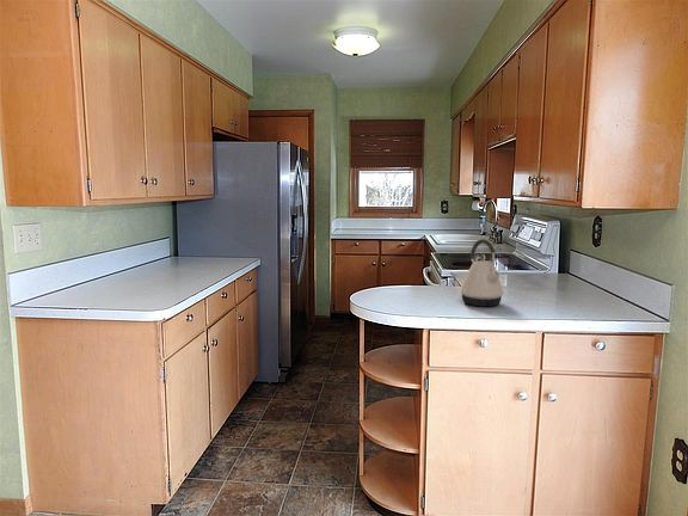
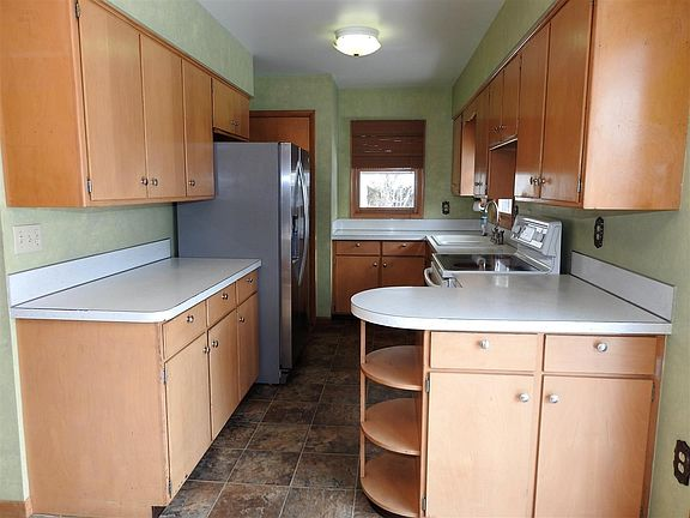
- kettle [460,238,504,308]
